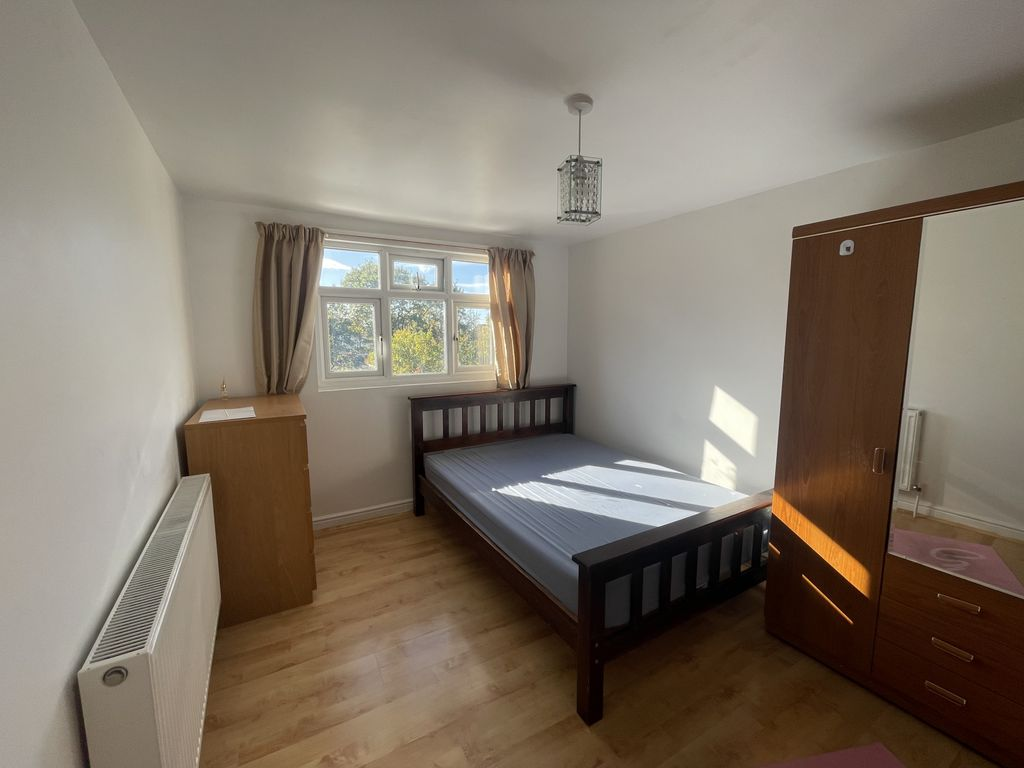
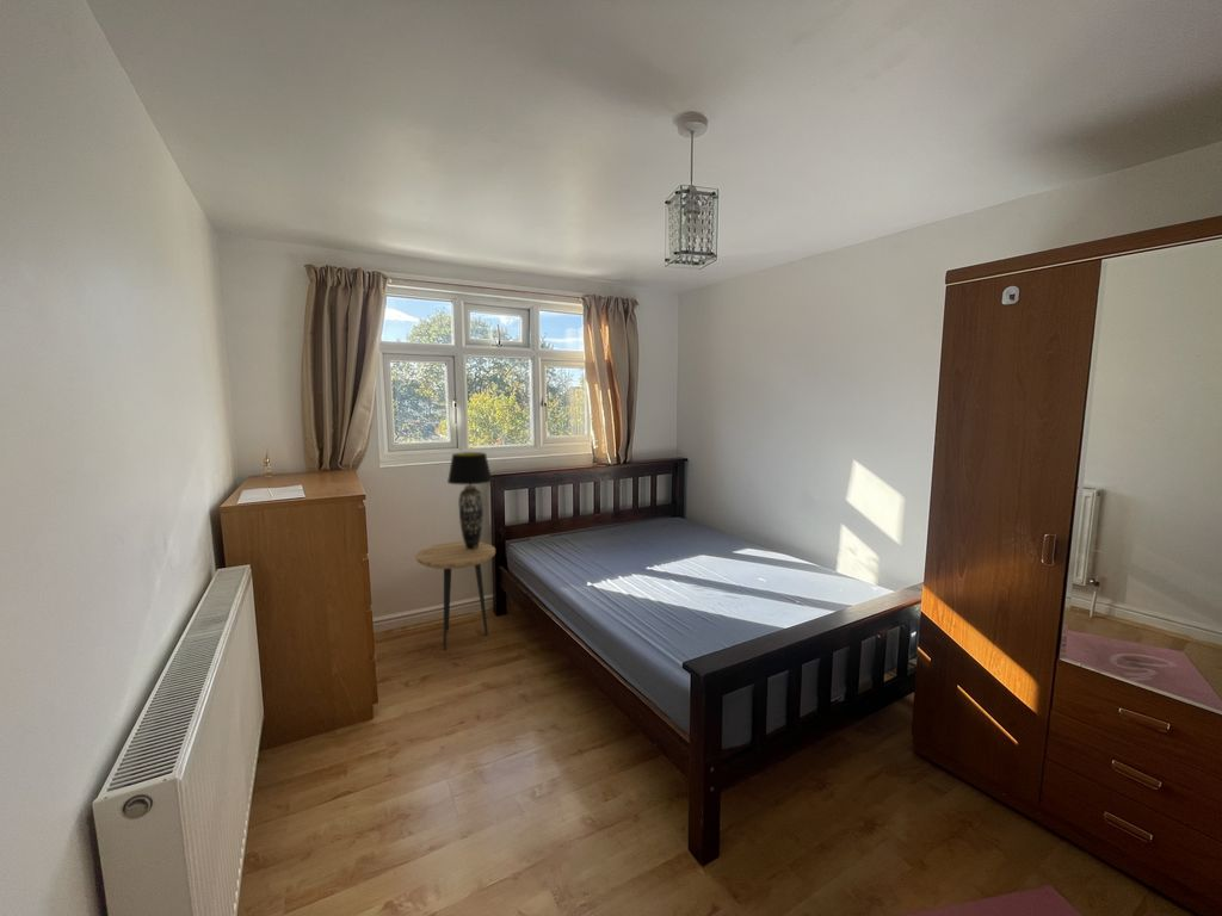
+ table lamp [446,451,493,550]
+ side table [414,540,496,651]
